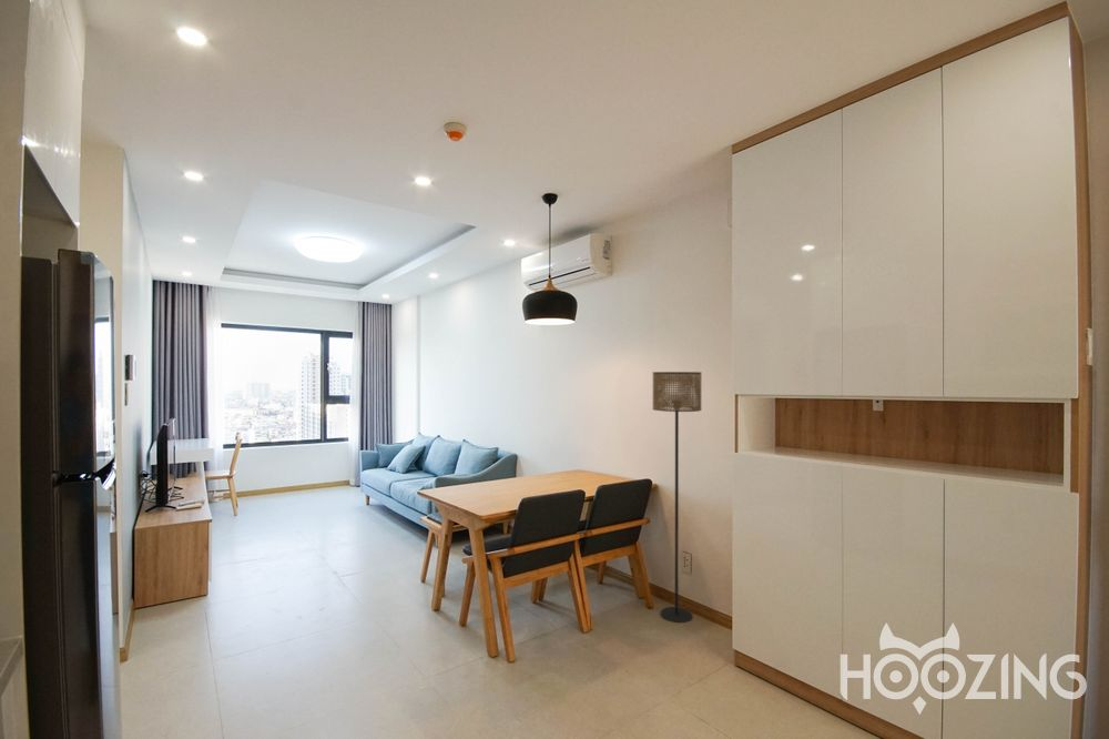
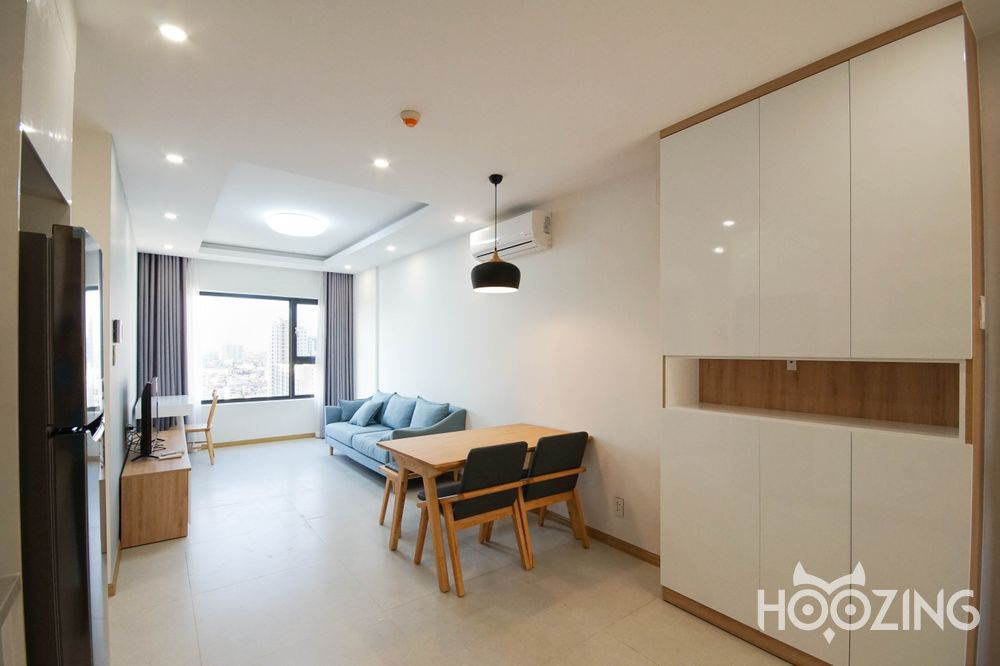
- floor lamp [651,371,703,624]
